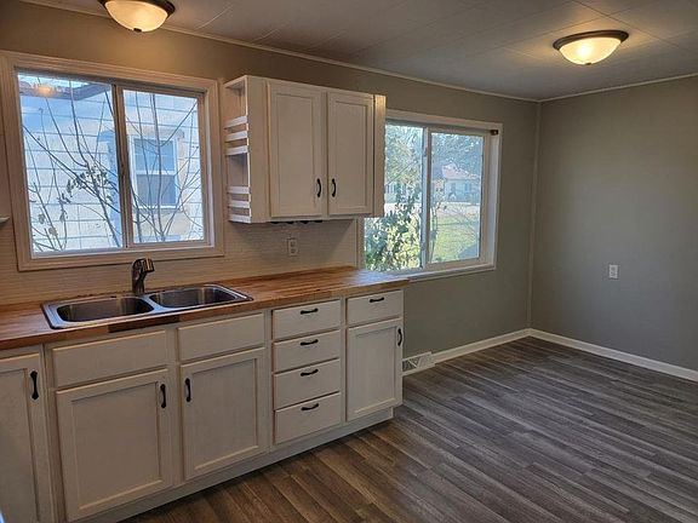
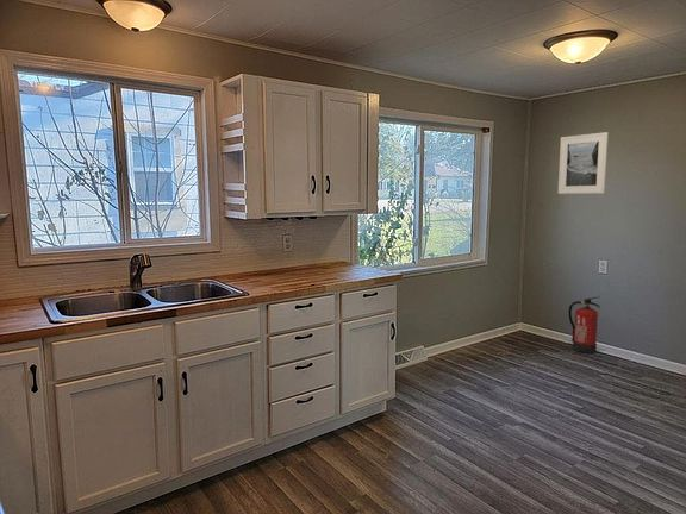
+ fire extinguisher [568,296,601,355]
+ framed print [557,131,610,195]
